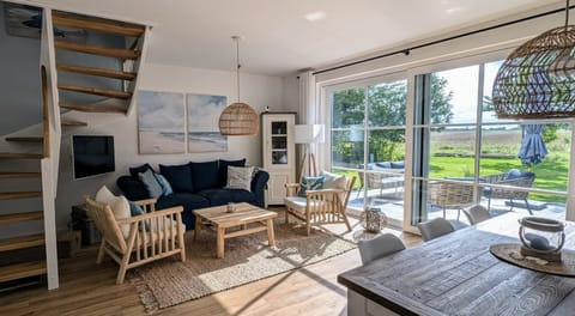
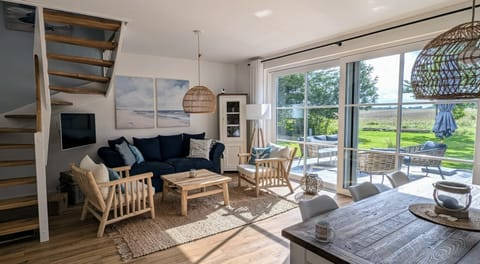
+ cup [314,220,337,243]
